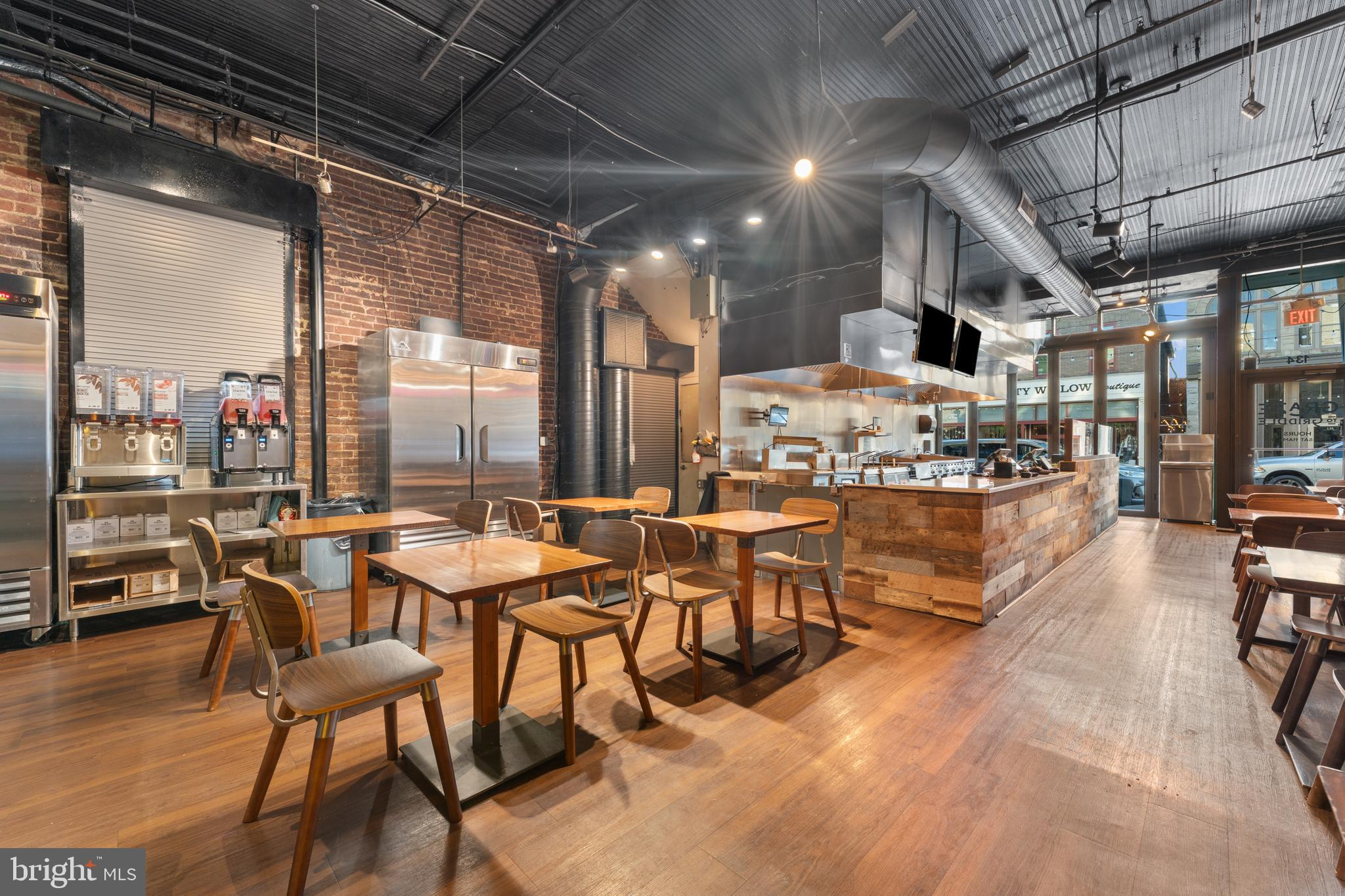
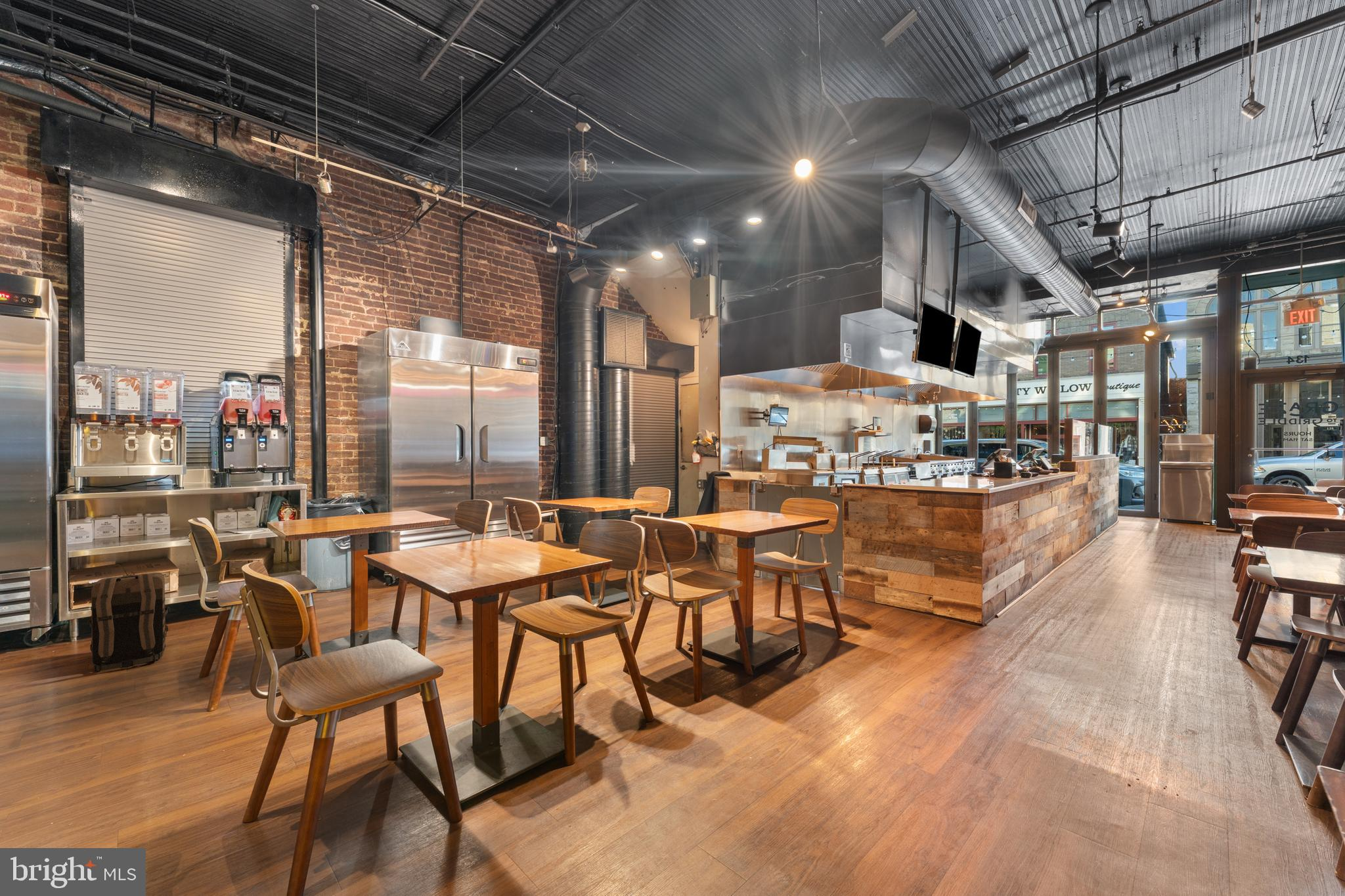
+ backpack [87,572,171,672]
+ pendant light [568,121,598,182]
